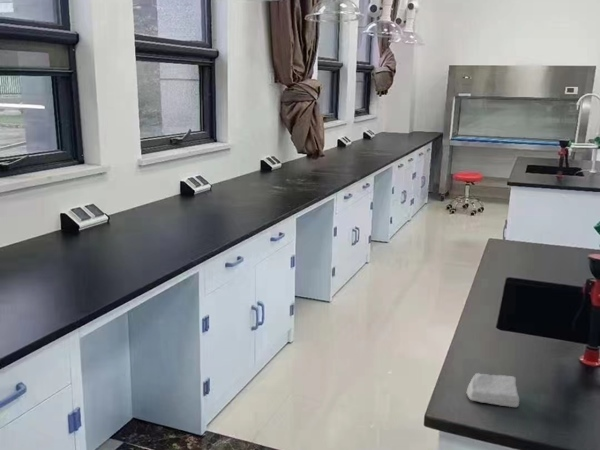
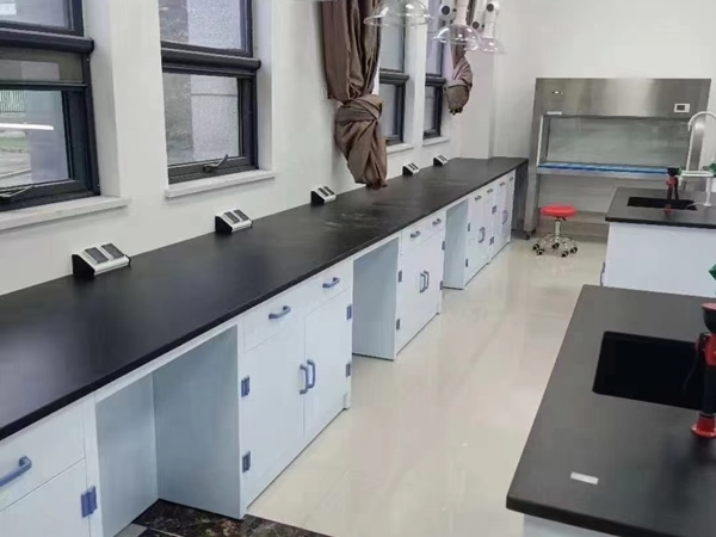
- soap bar [466,372,520,408]
